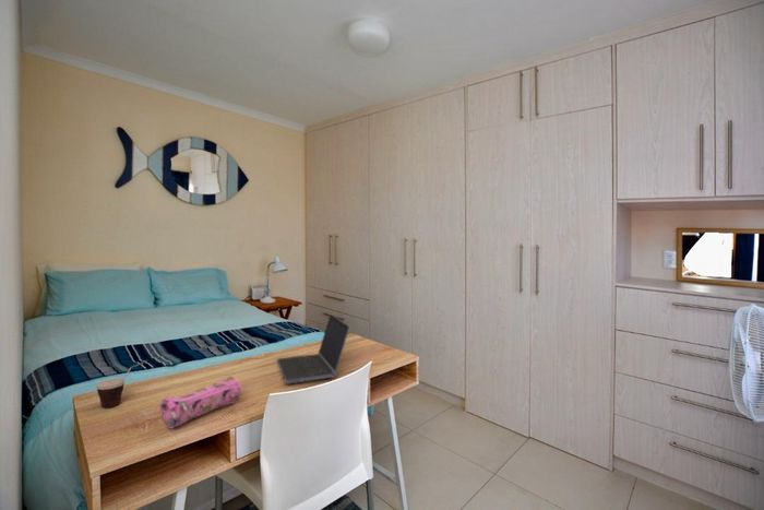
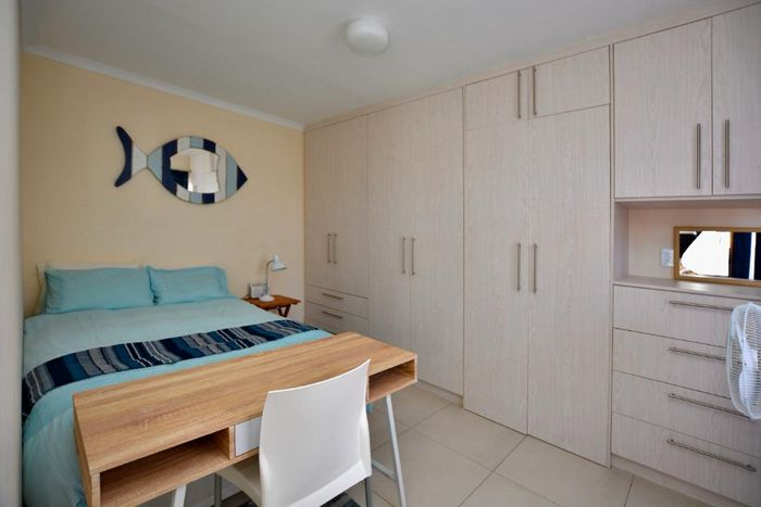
- laptop computer [276,313,351,386]
- pencil case [159,376,243,429]
- cup [95,359,147,408]
